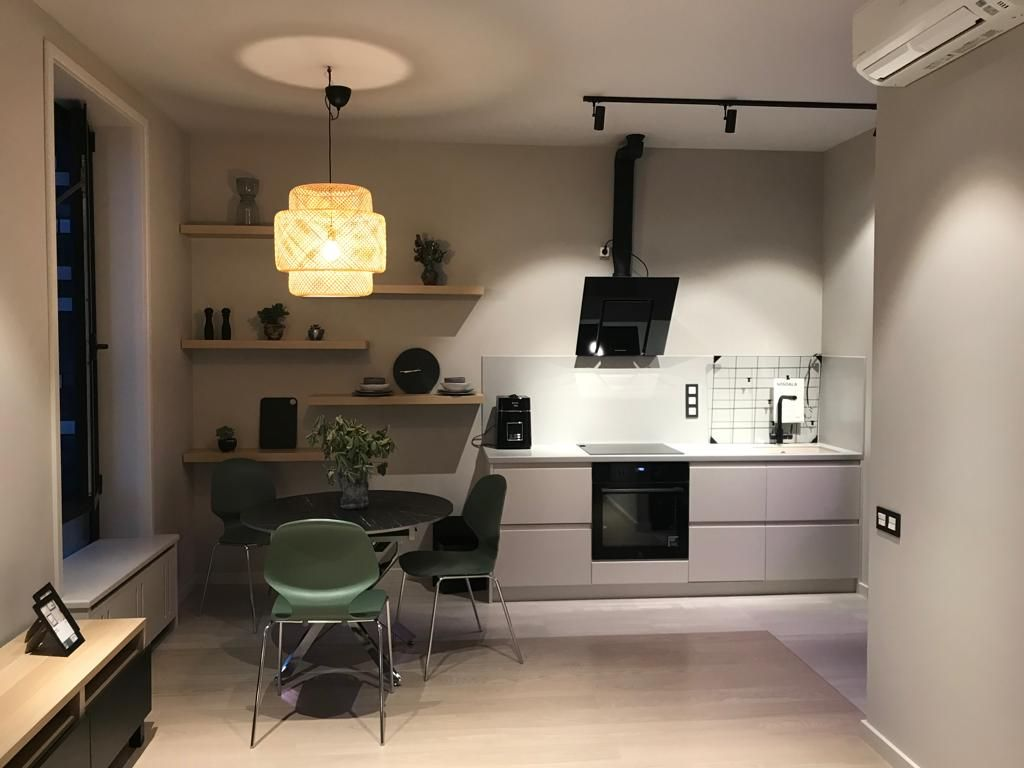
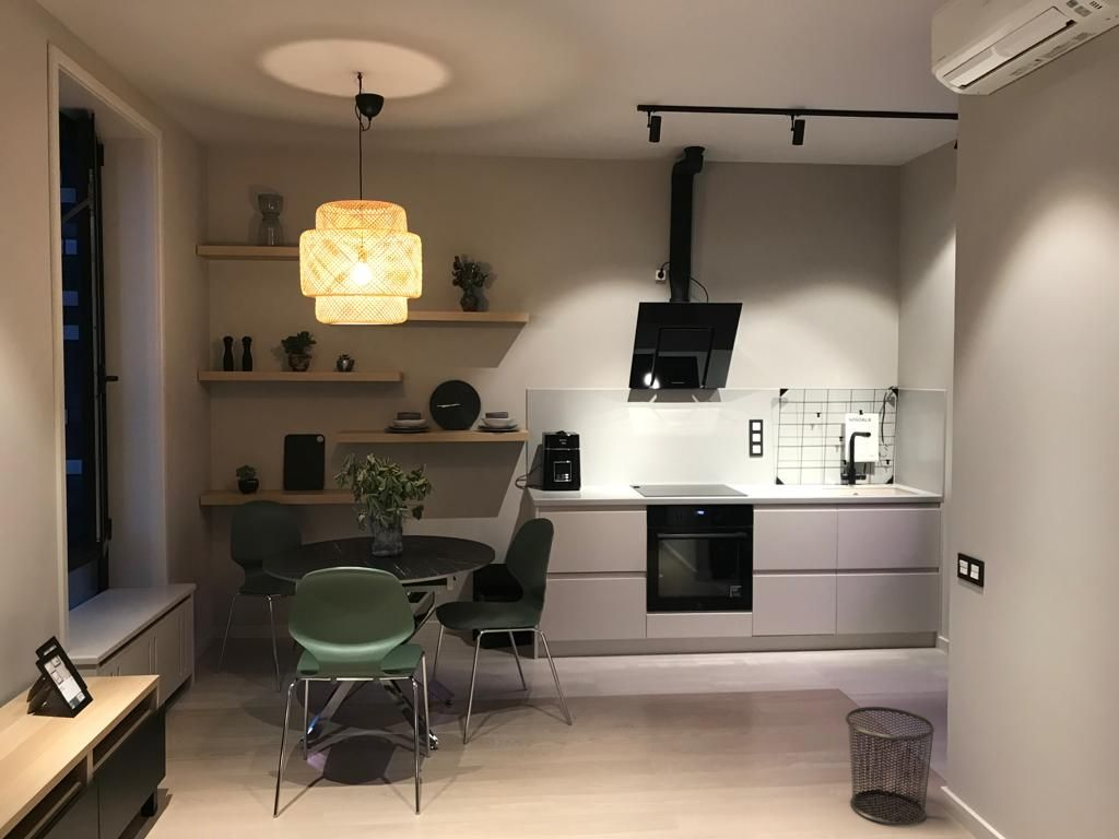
+ waste bin [845,706,935,827]
